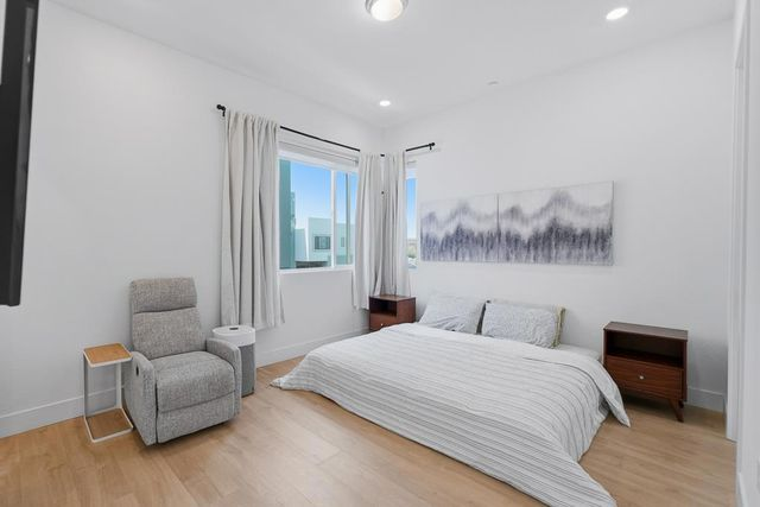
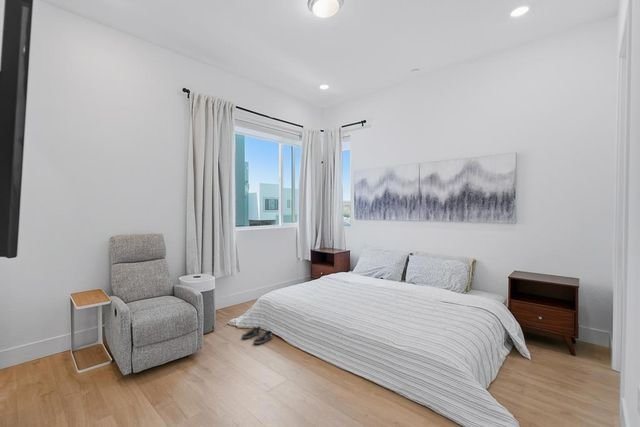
+ shoe [241,325,274,345]
